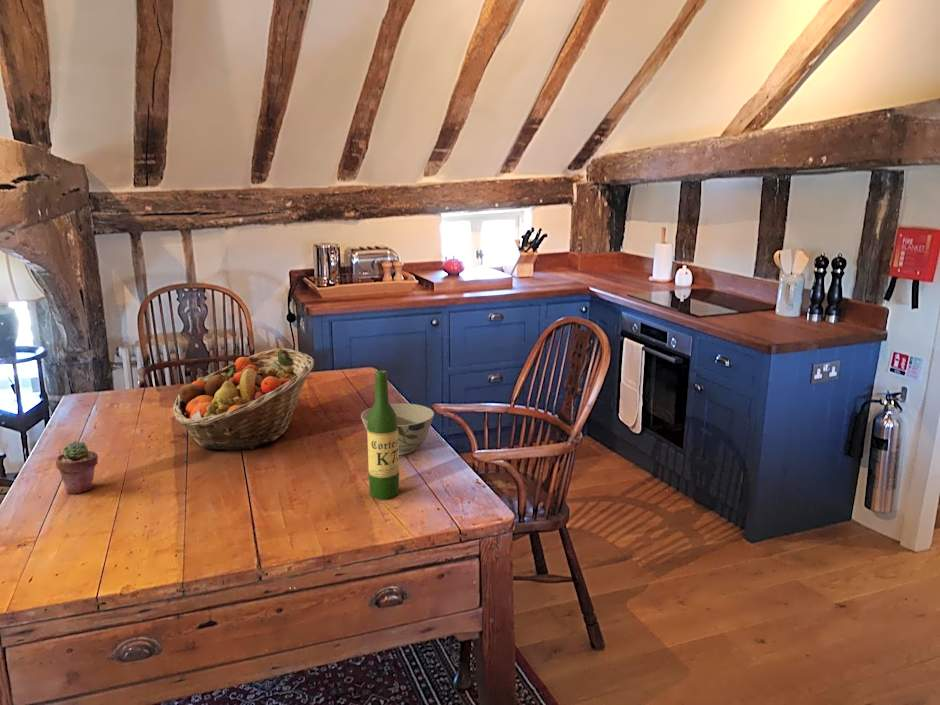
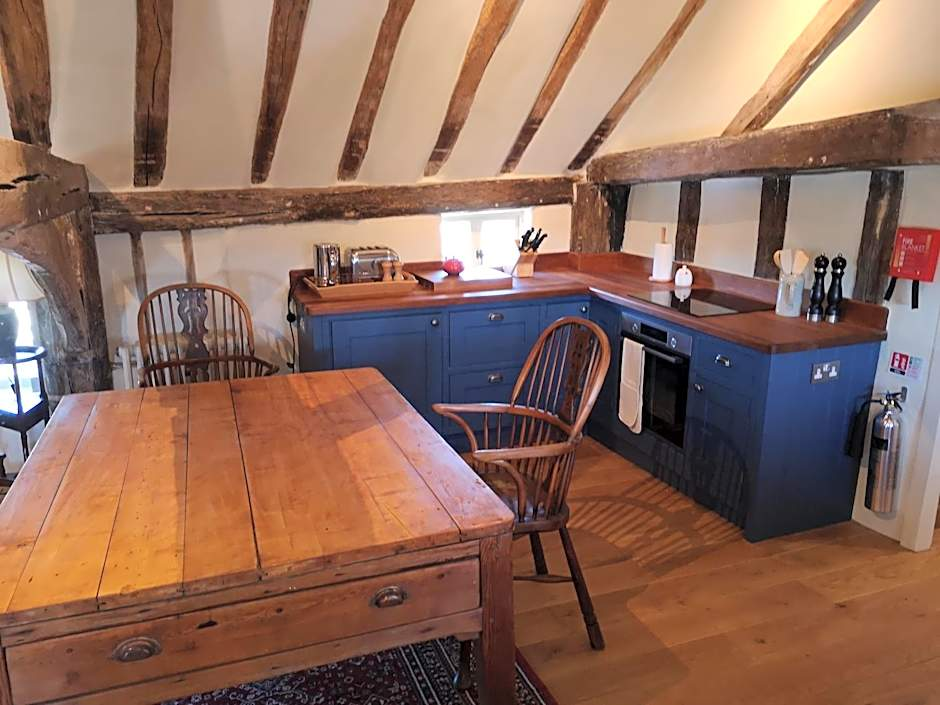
- potted succulent [55,440,99,494]
- bowl [360,402,435,456]
- fruit basket [172,347,315,451]
- wine bottle [366,370,400,500]
